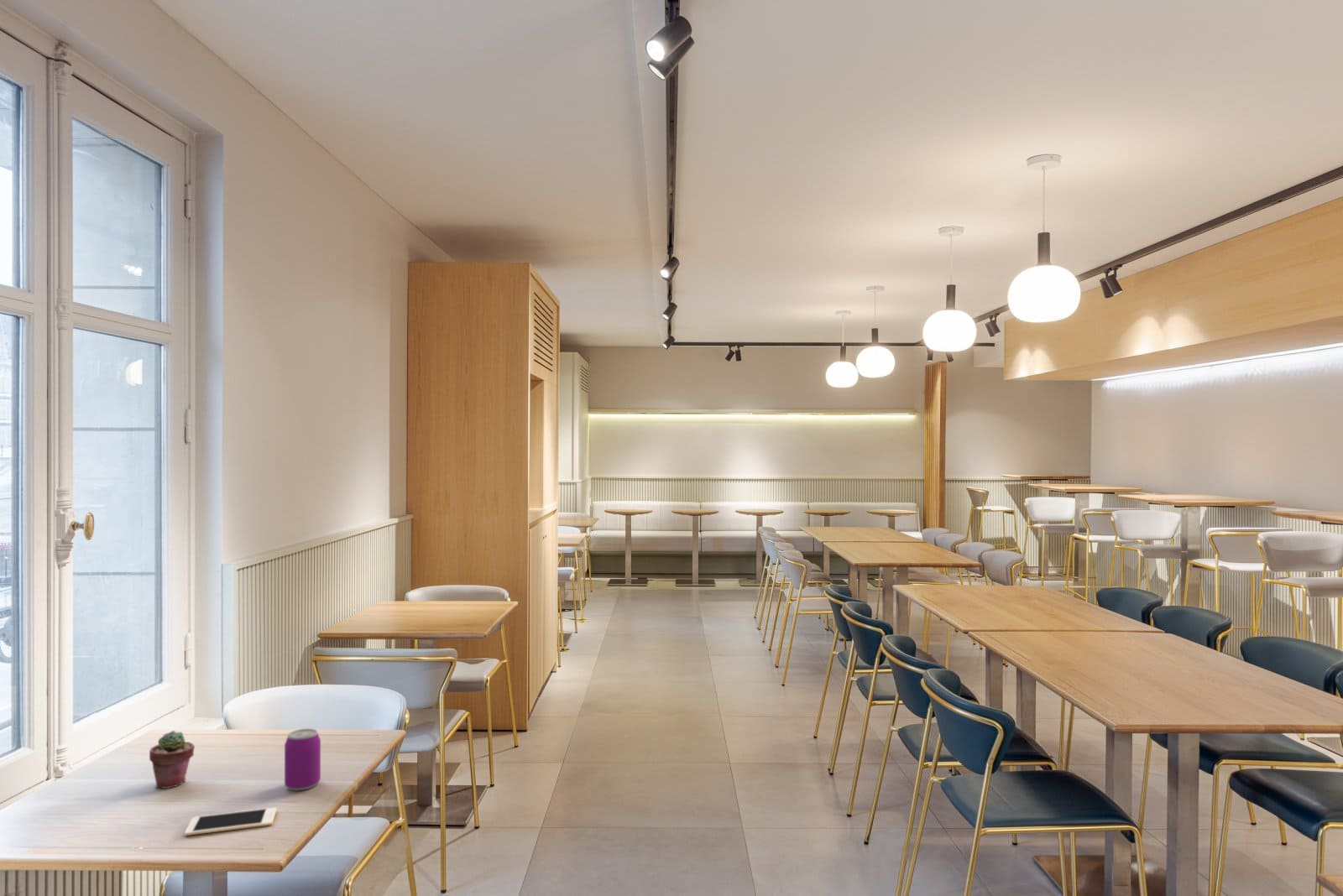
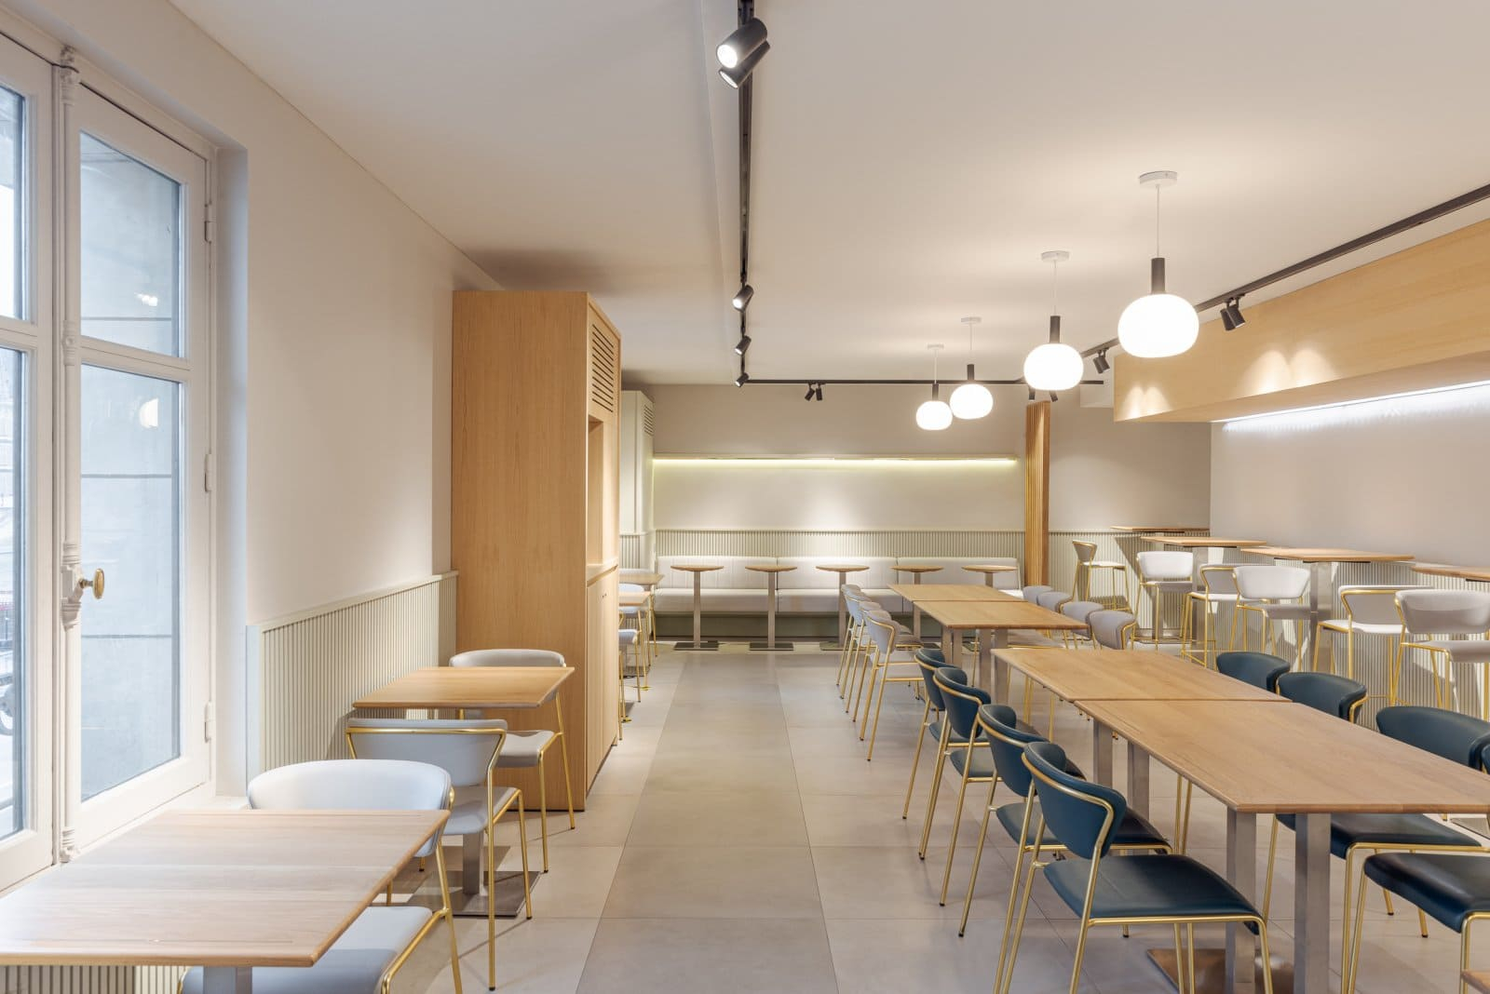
- potted succulent [149,730,196,789]
- cell phone [184,807,278,836]
- beverage can [284,728,321,791]
